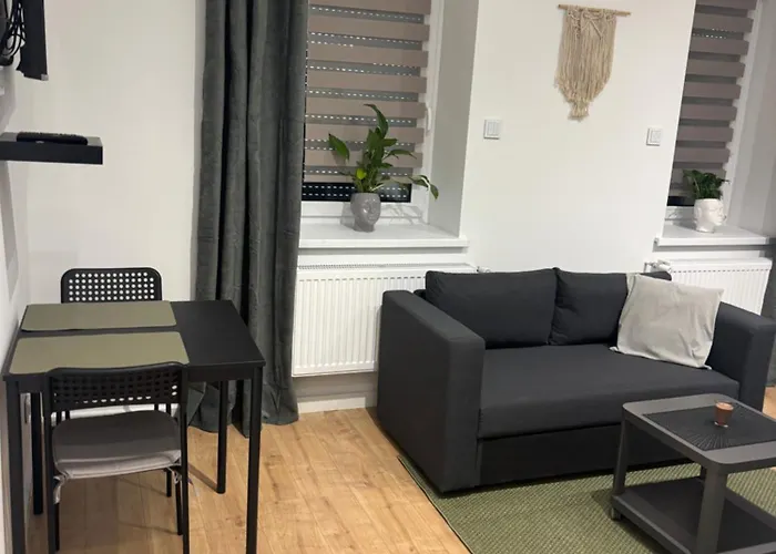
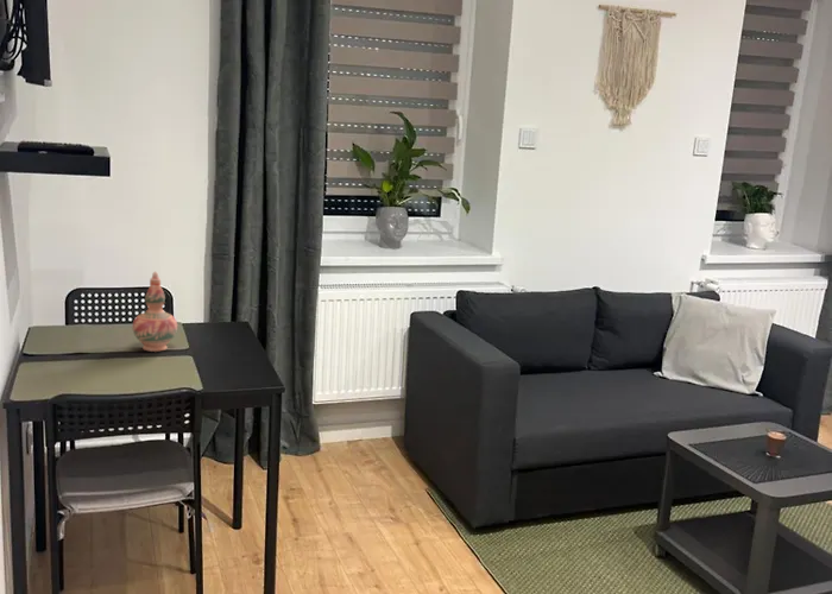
+ decorative vase [132,271,178,353]
